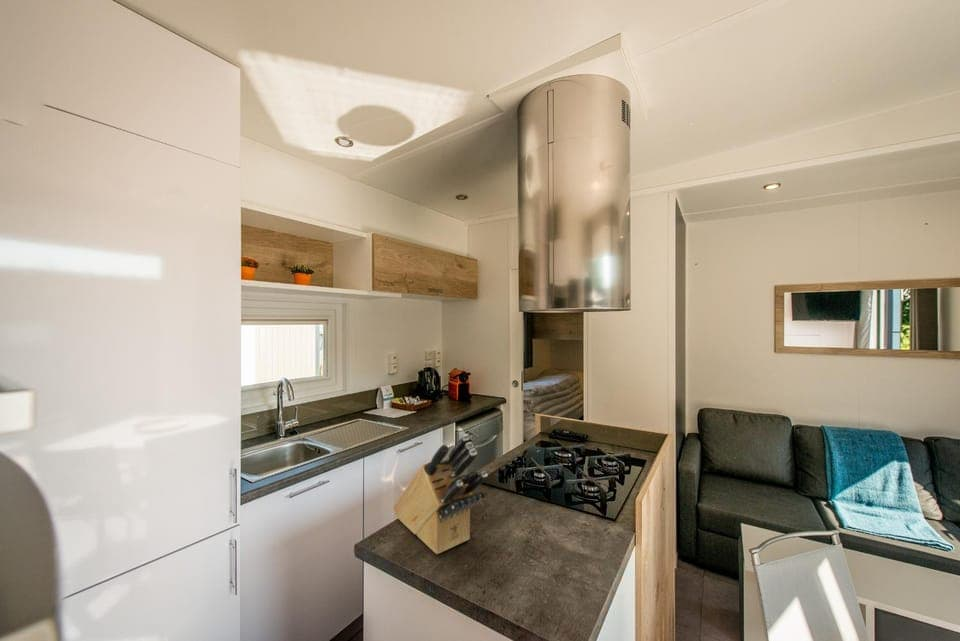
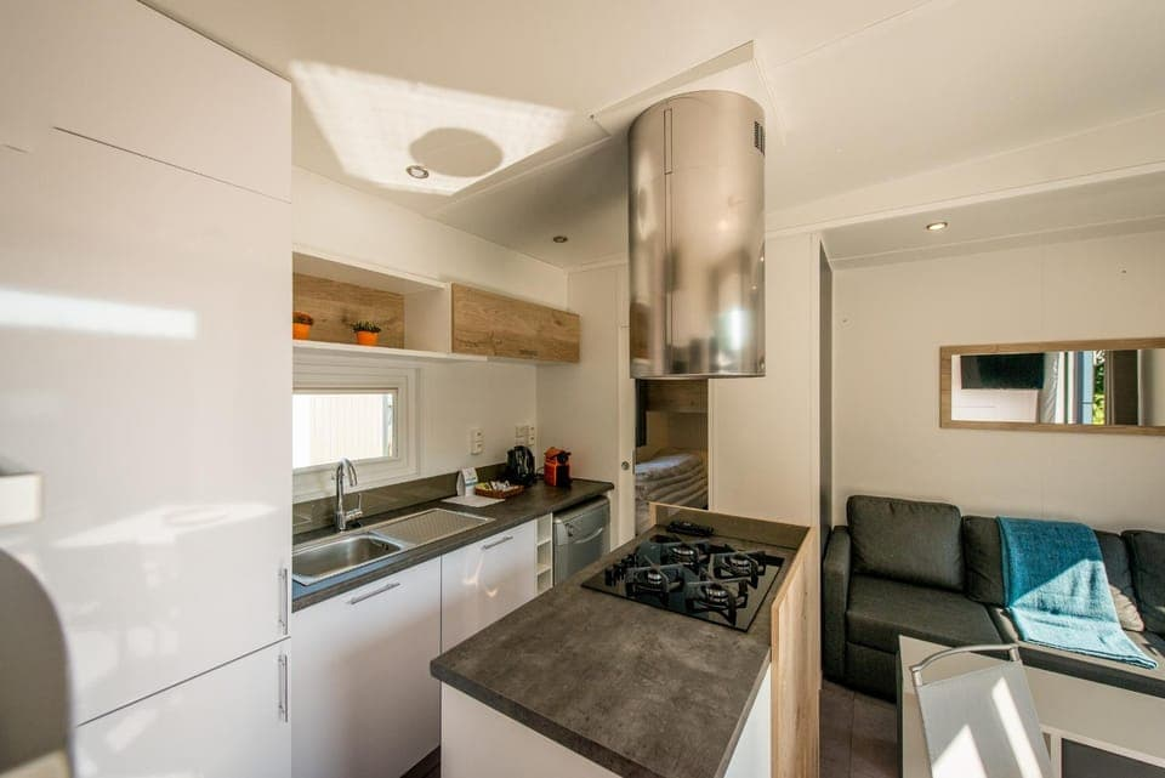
- knife block [393,433,489,555]
